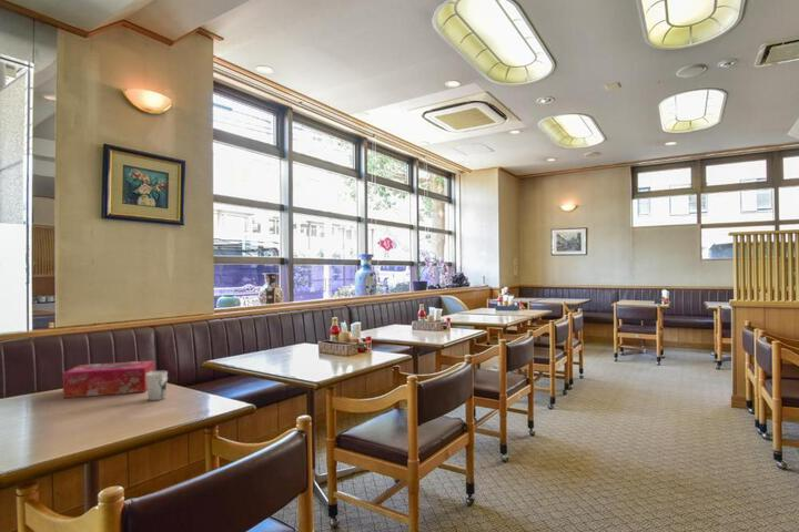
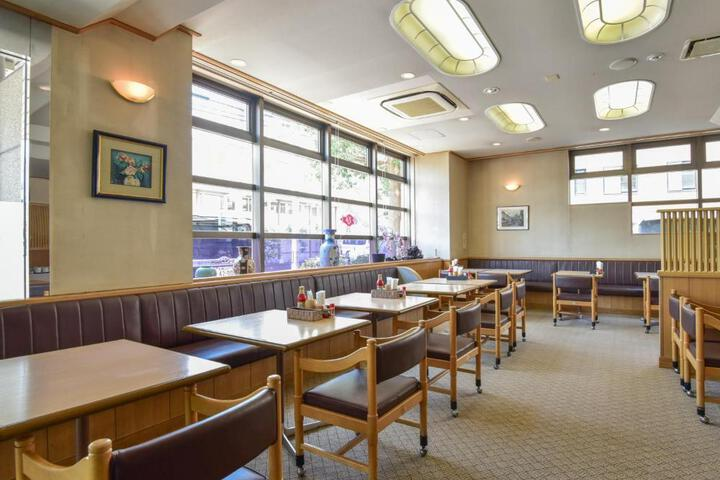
- tissue box [62,359,155,399]
- cup [146,370,169,401]
